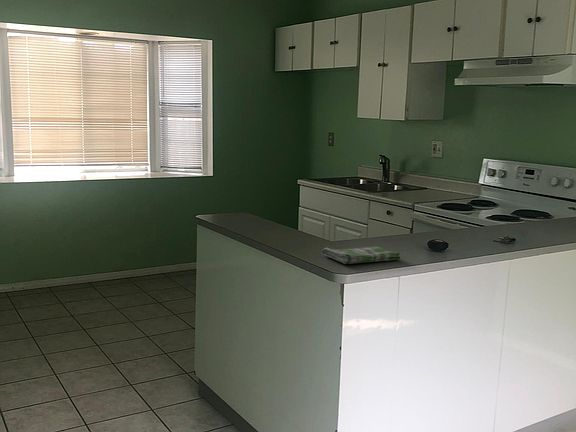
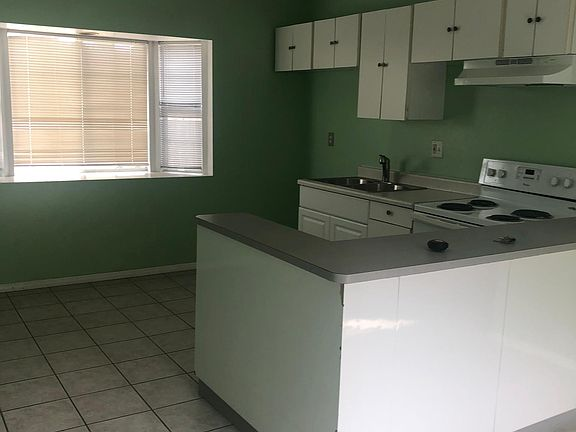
- dish towel [321,246,401,265]
